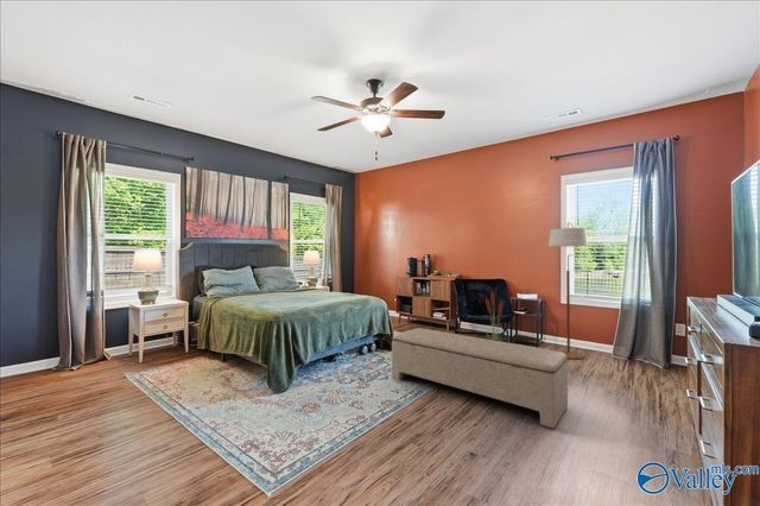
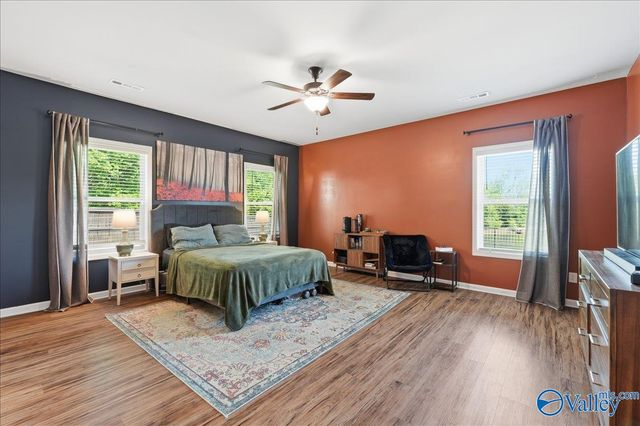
- bench [391,327,569,429]
- decorative plant [483,289,505,342]
- floor lamp [547,221,589,360]
